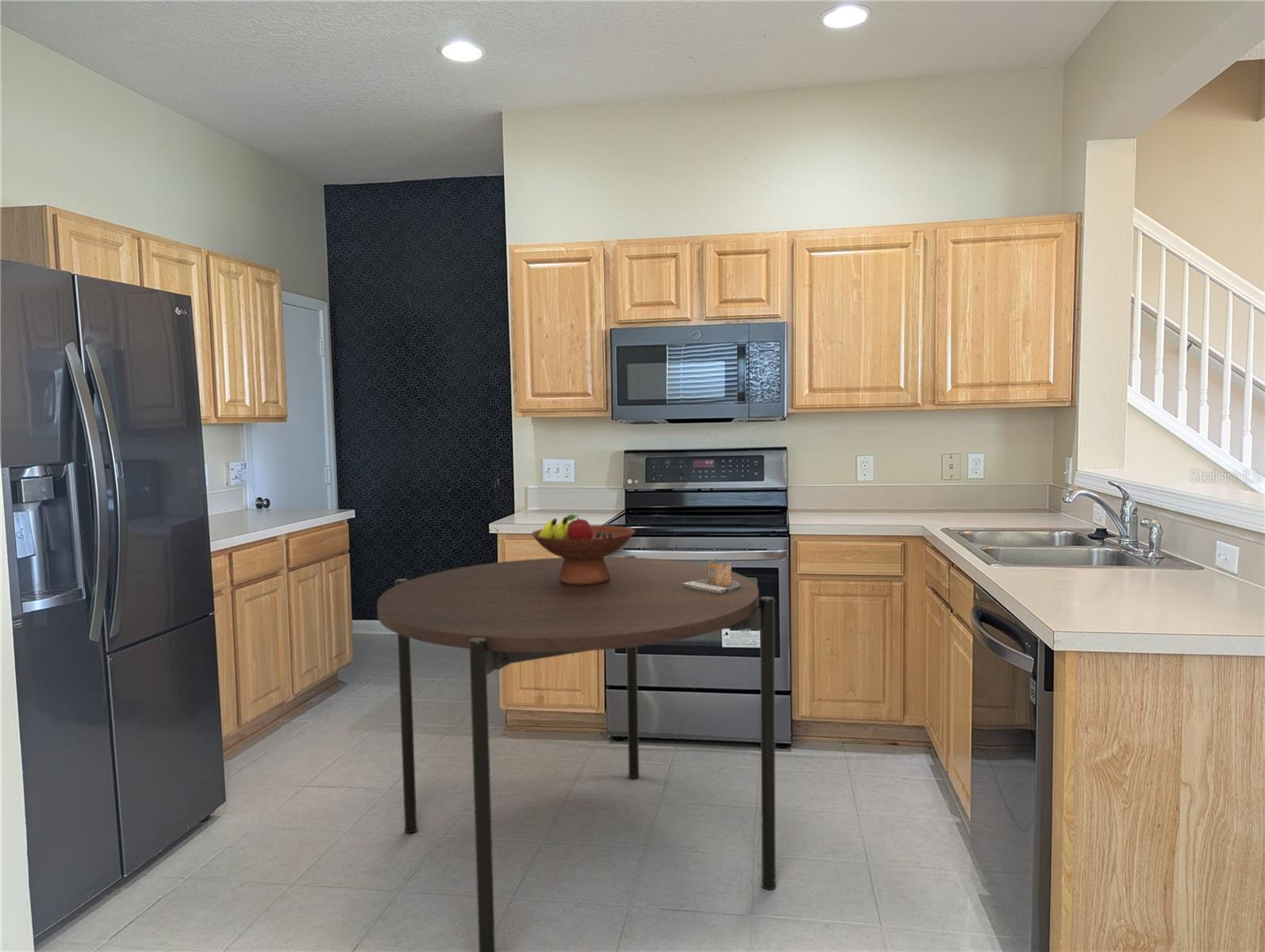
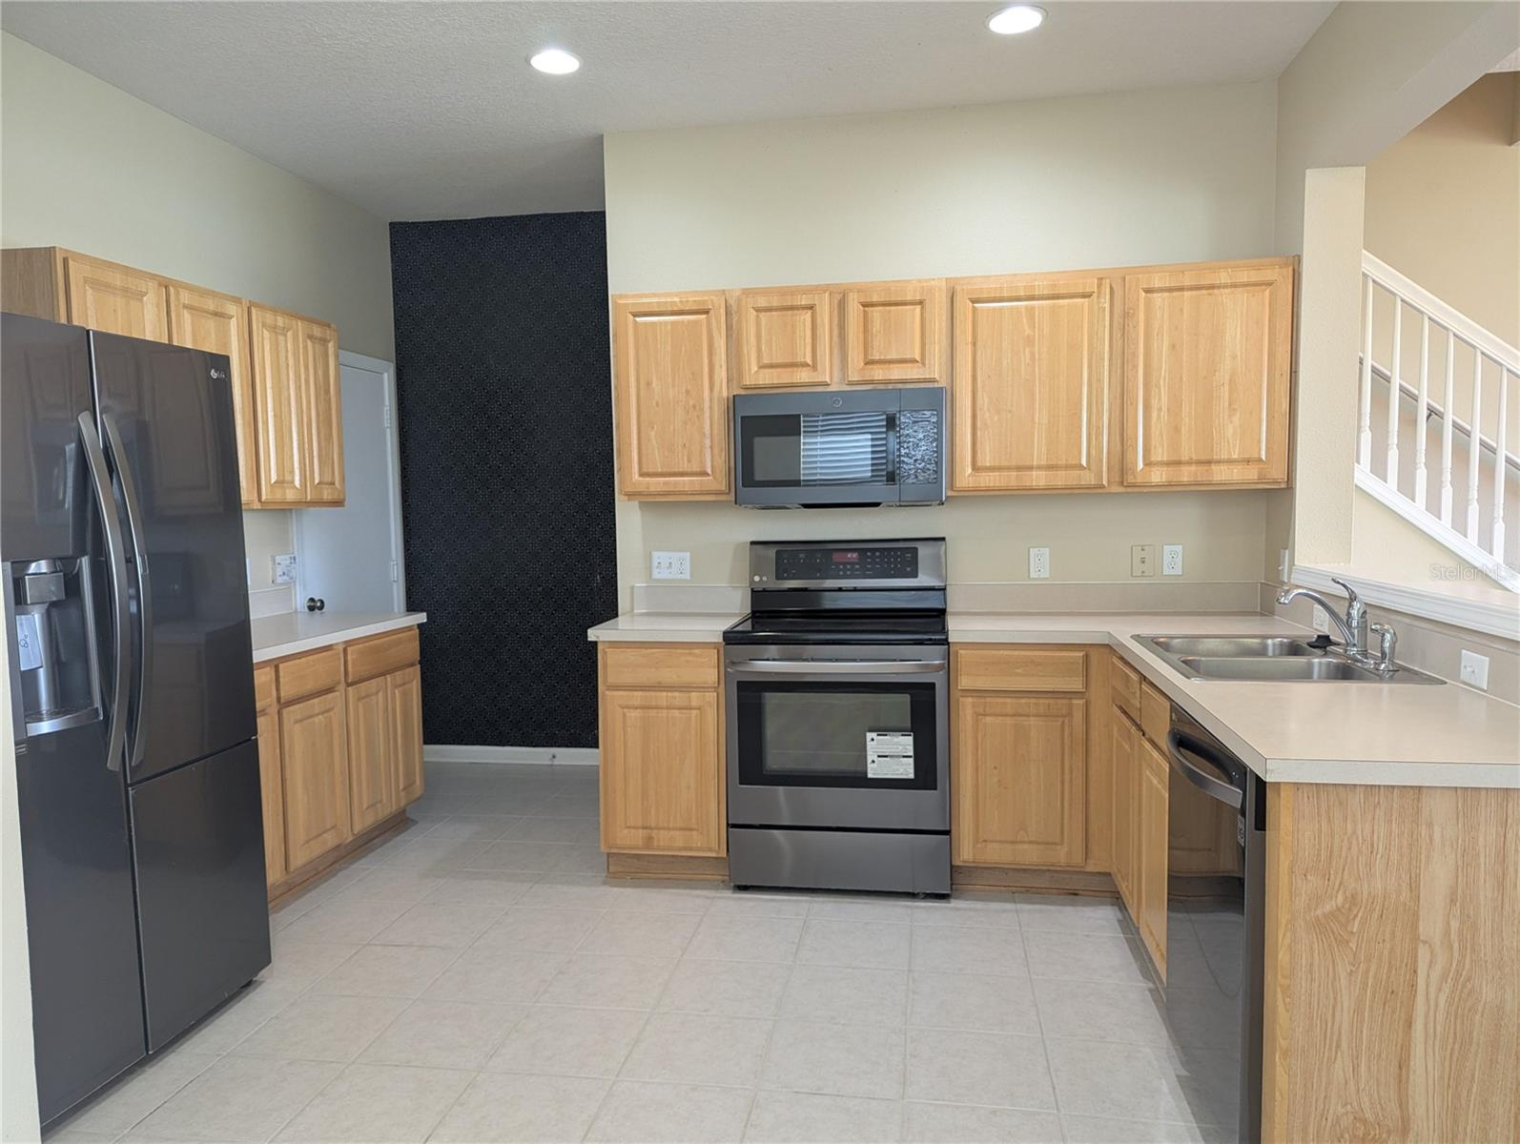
- fruit bowl [531,513,636,585]
- napkin holder [682,558,740,593]
- dining table [376,555,777,952]
